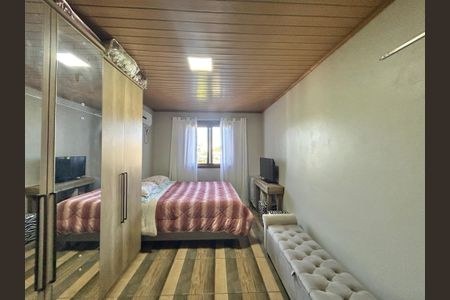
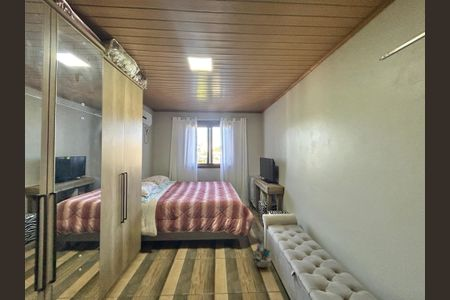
+ waste bin [251,243,273,269]
